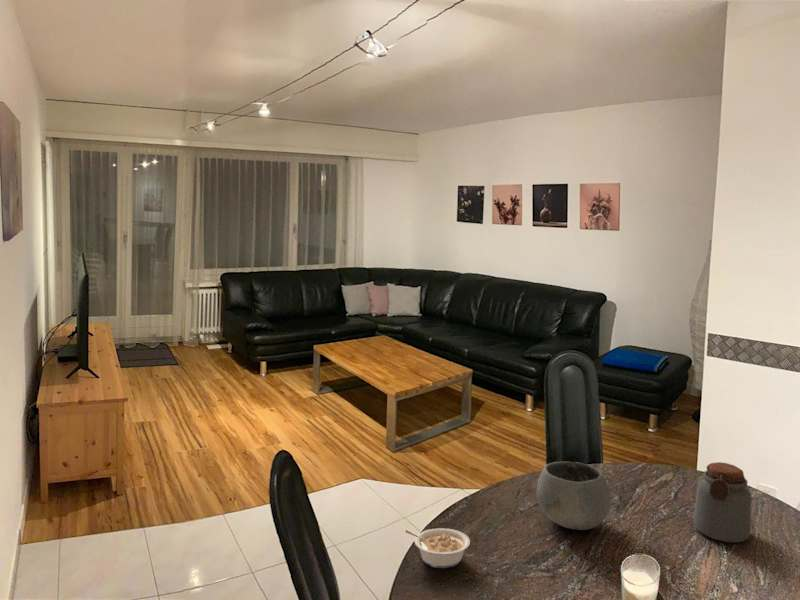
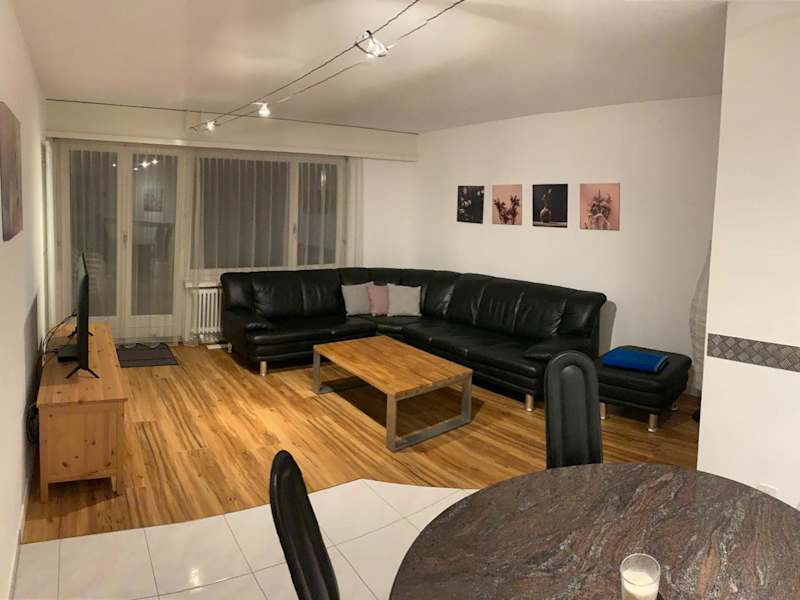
- jar [692,461,753,544]
- legume [404,527,471,569]
- bowl [536,460,612,531]
